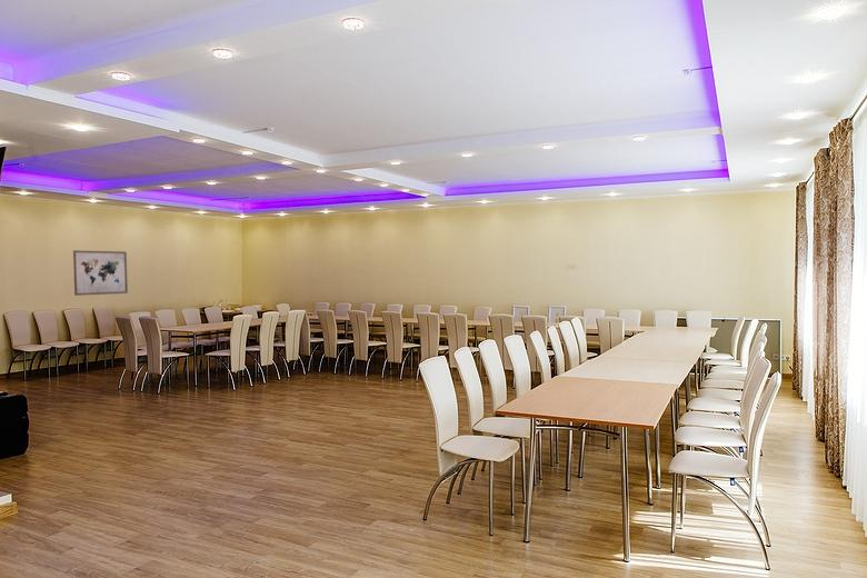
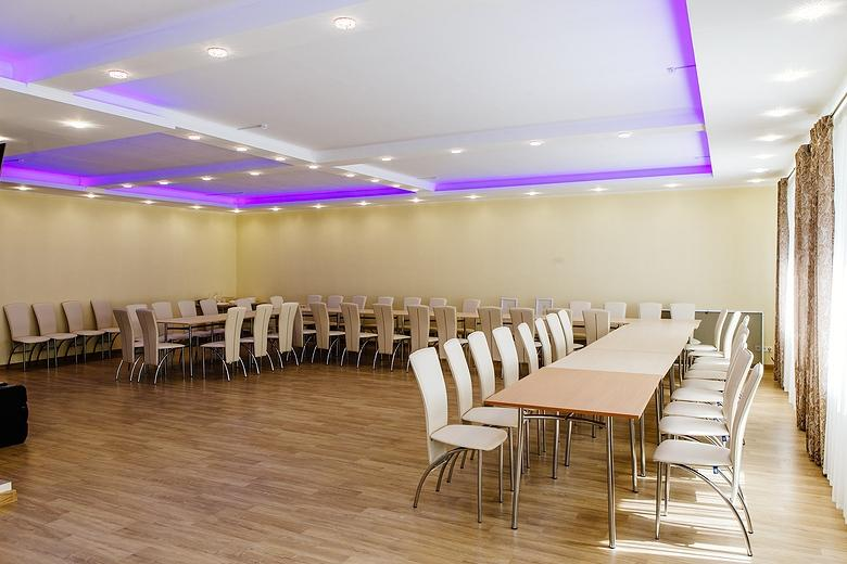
- wall art [72,249,129,297]
